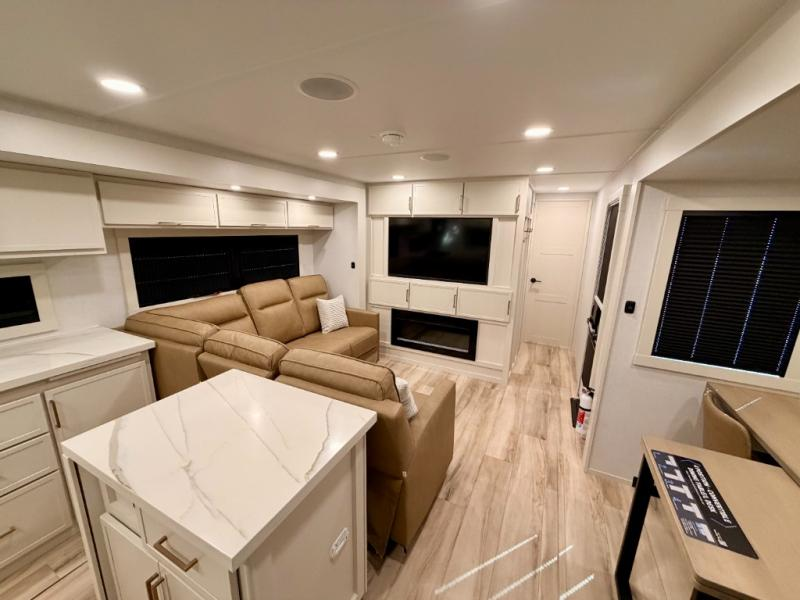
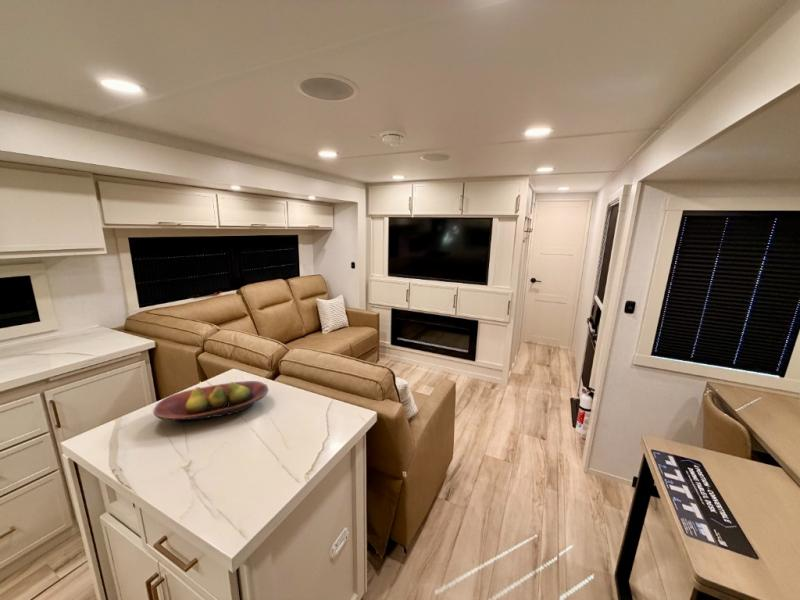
+ fruit bowl [153,380,269,423]
